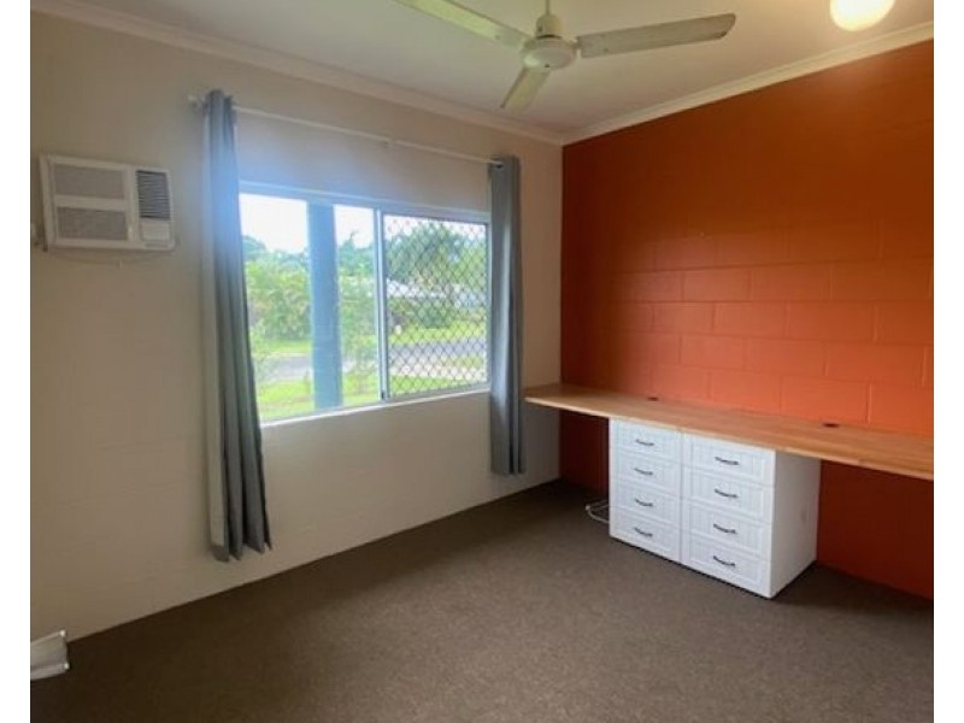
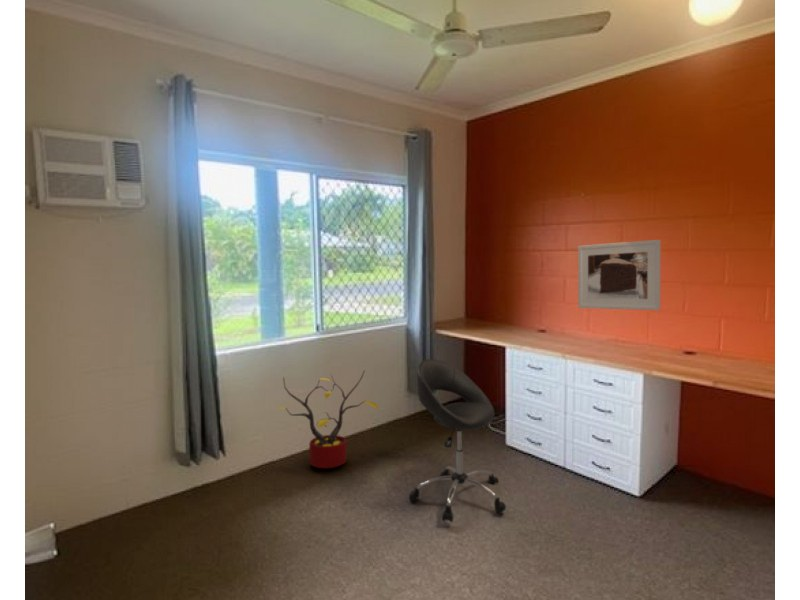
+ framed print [577,239,662,311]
+ chair [408,358,507,523]
+ decorative plant [276,369,379,469]
